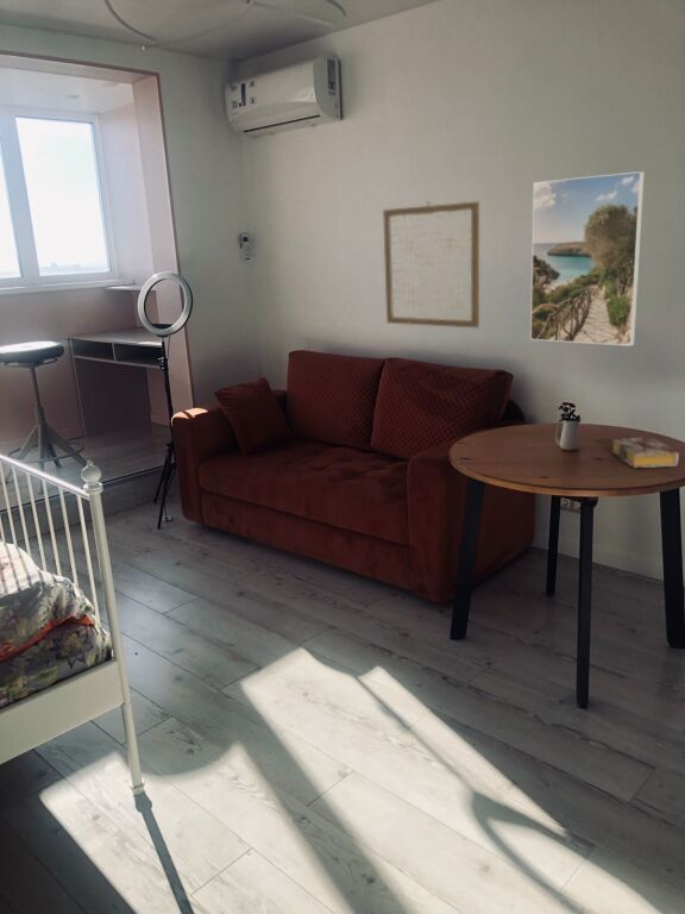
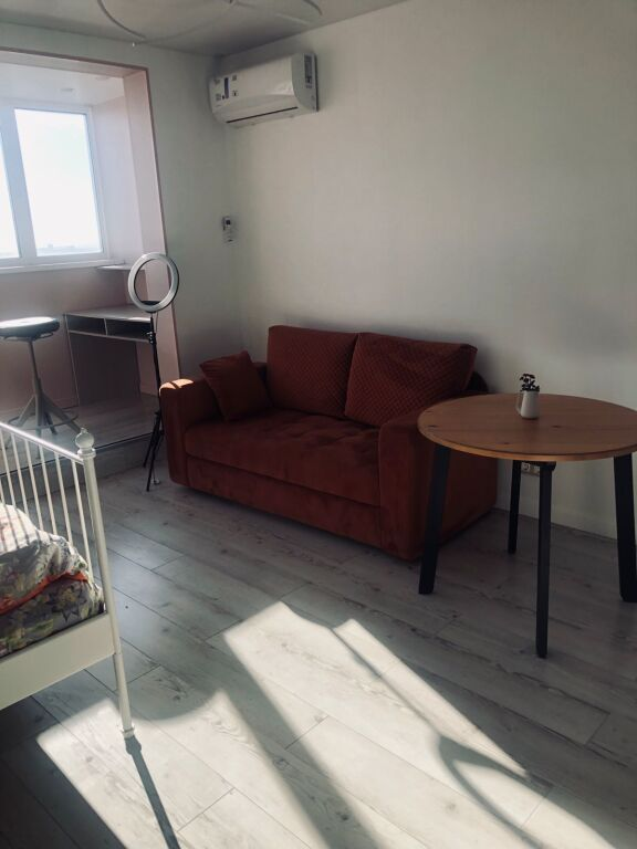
- book [610,436,680,469]
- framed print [529,170,646,348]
- wall art [382,200,480,328]
